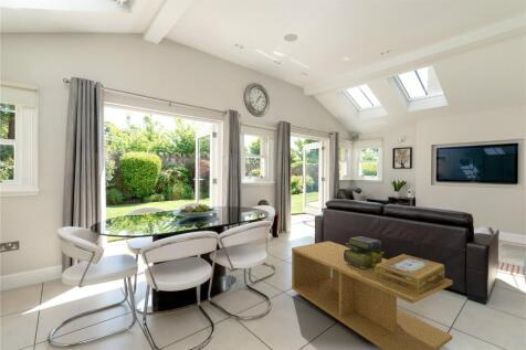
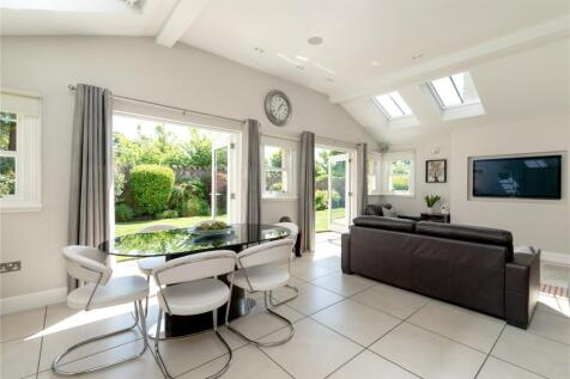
- stack of books [344,235,385,268]
- coffee table [291,240,454,350]
- decorative box [375,253,445,294]
